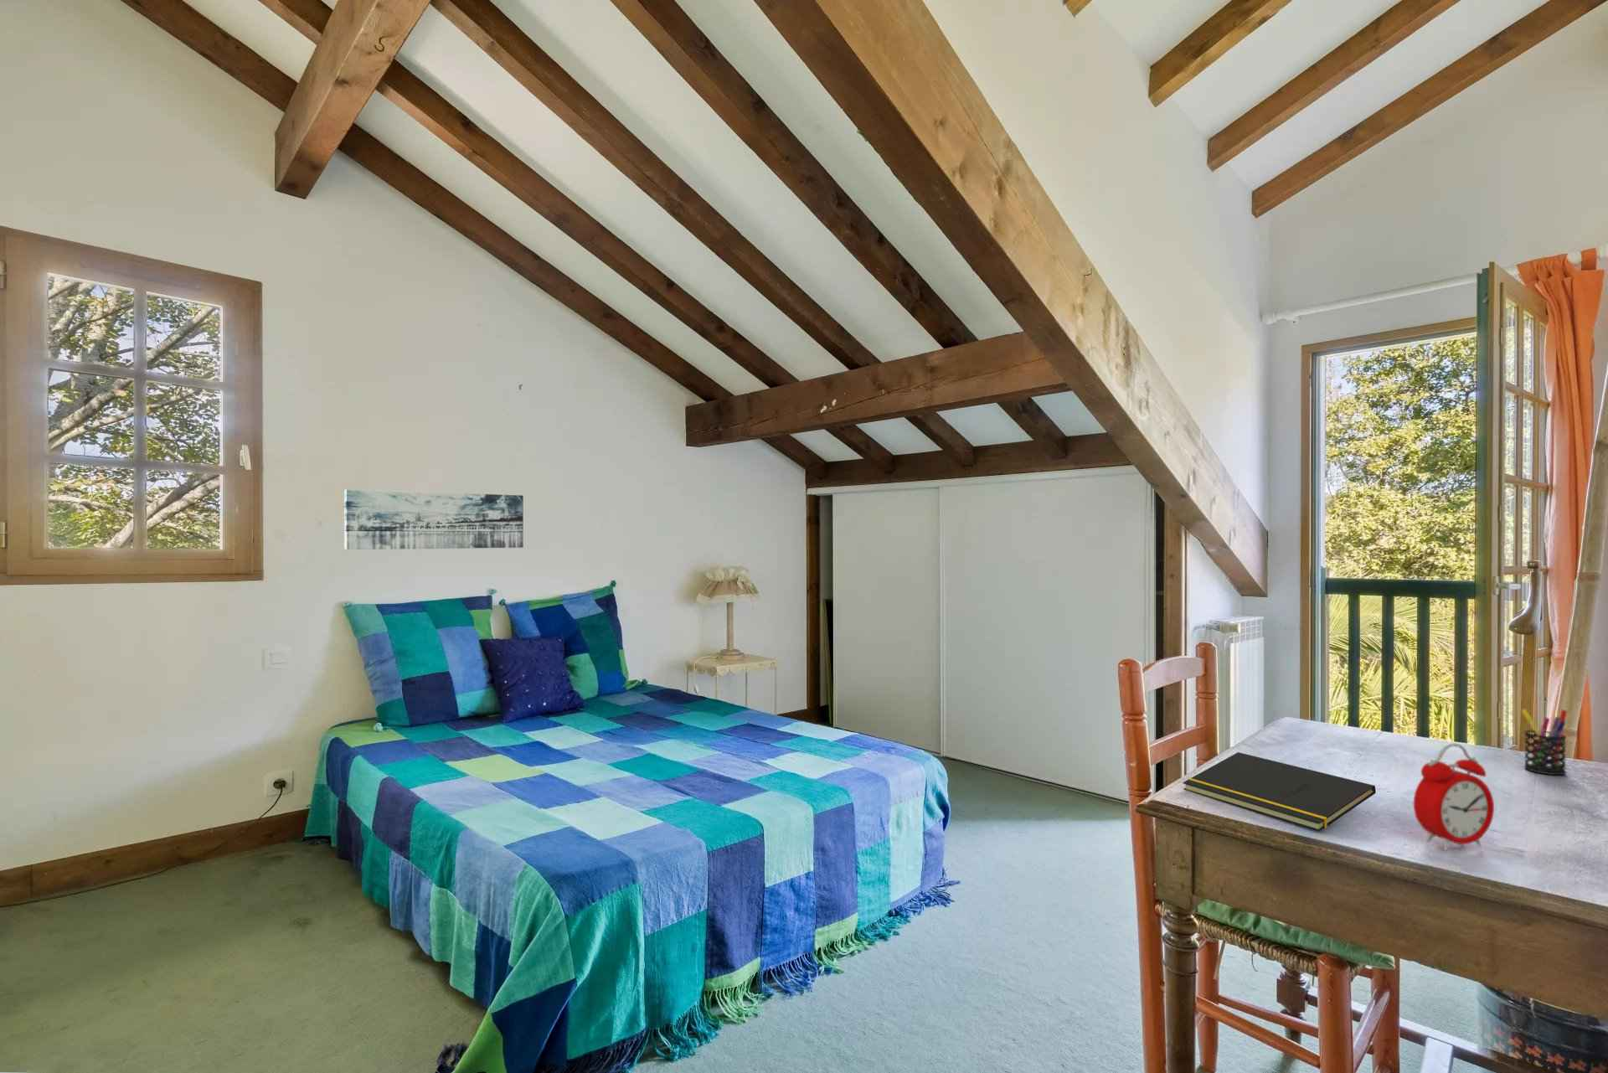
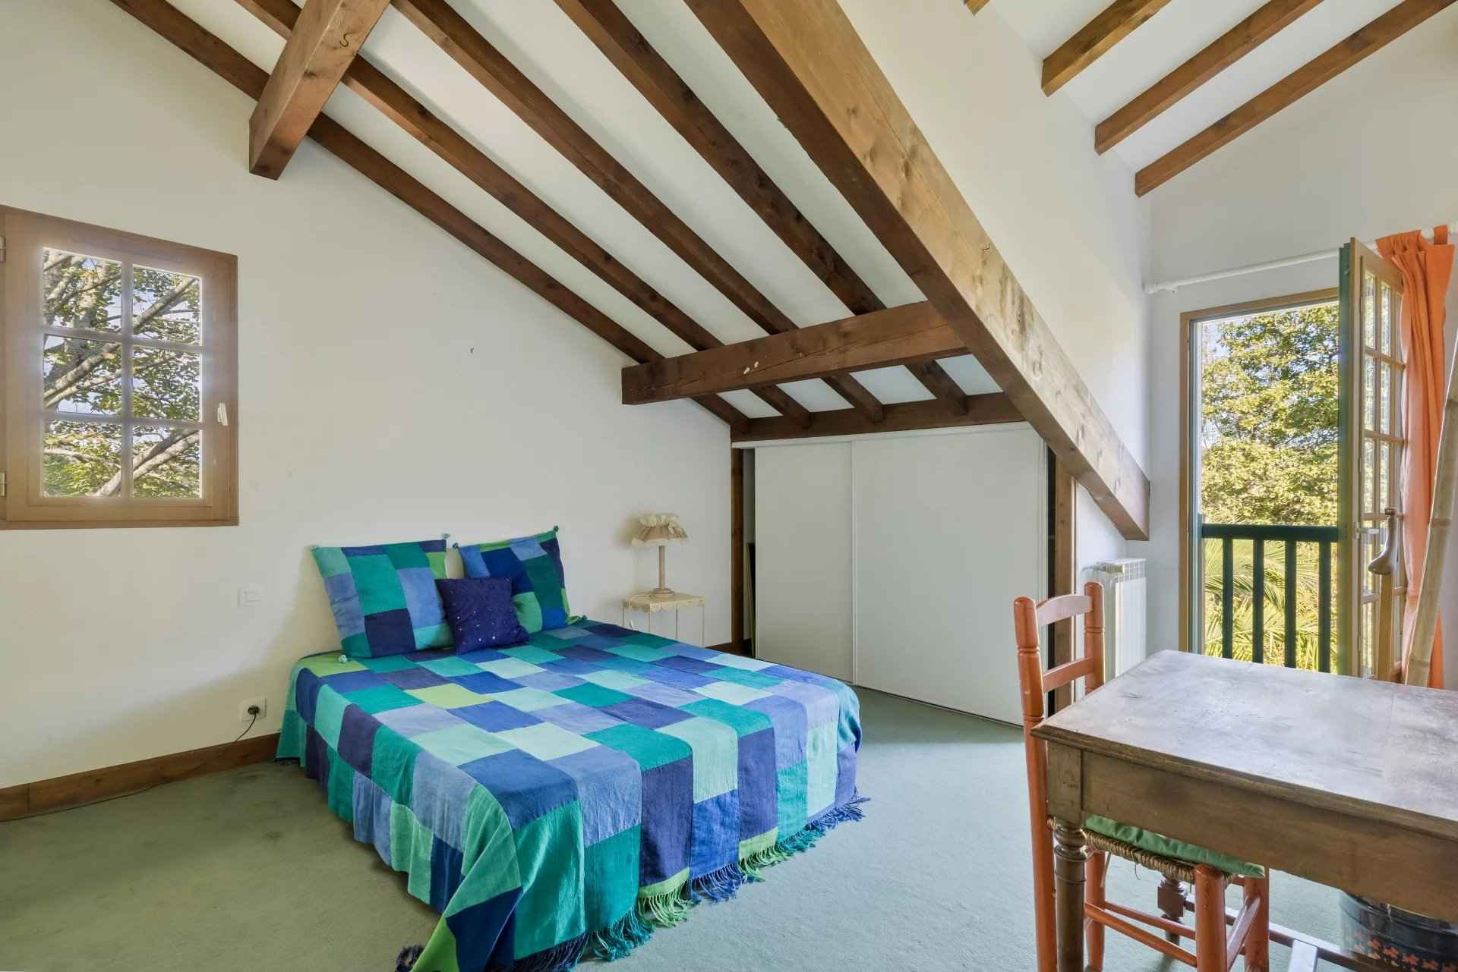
- wall art [344,489,524,551]
- notepad [1182,751,1377,832]
- alarm clock [1413,742,1495,851]
- pen holder [1521,708,1567,776]
